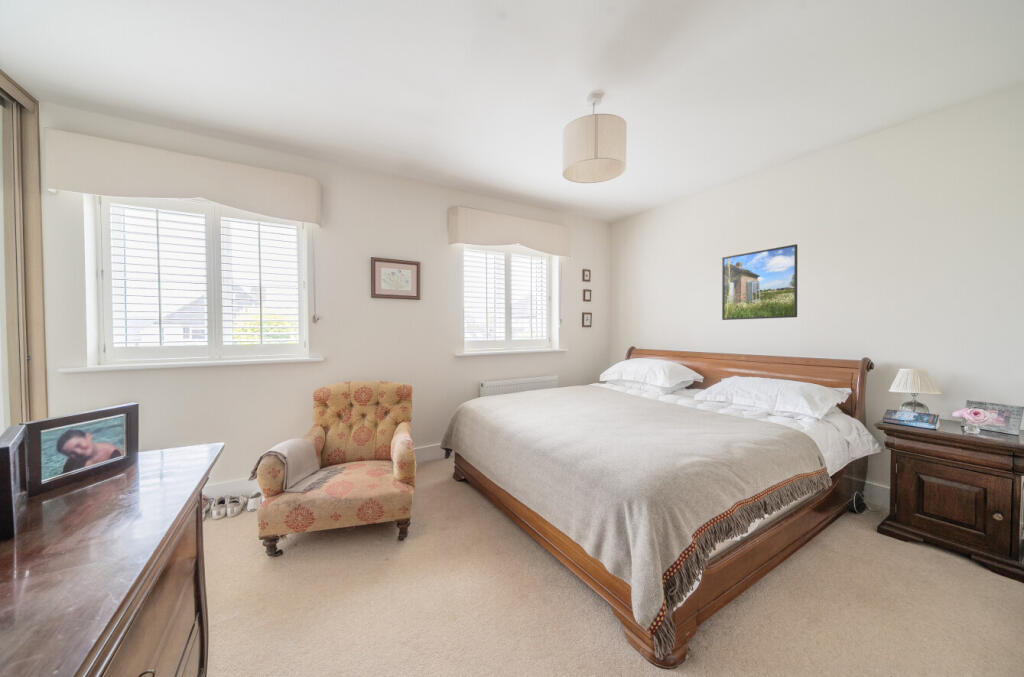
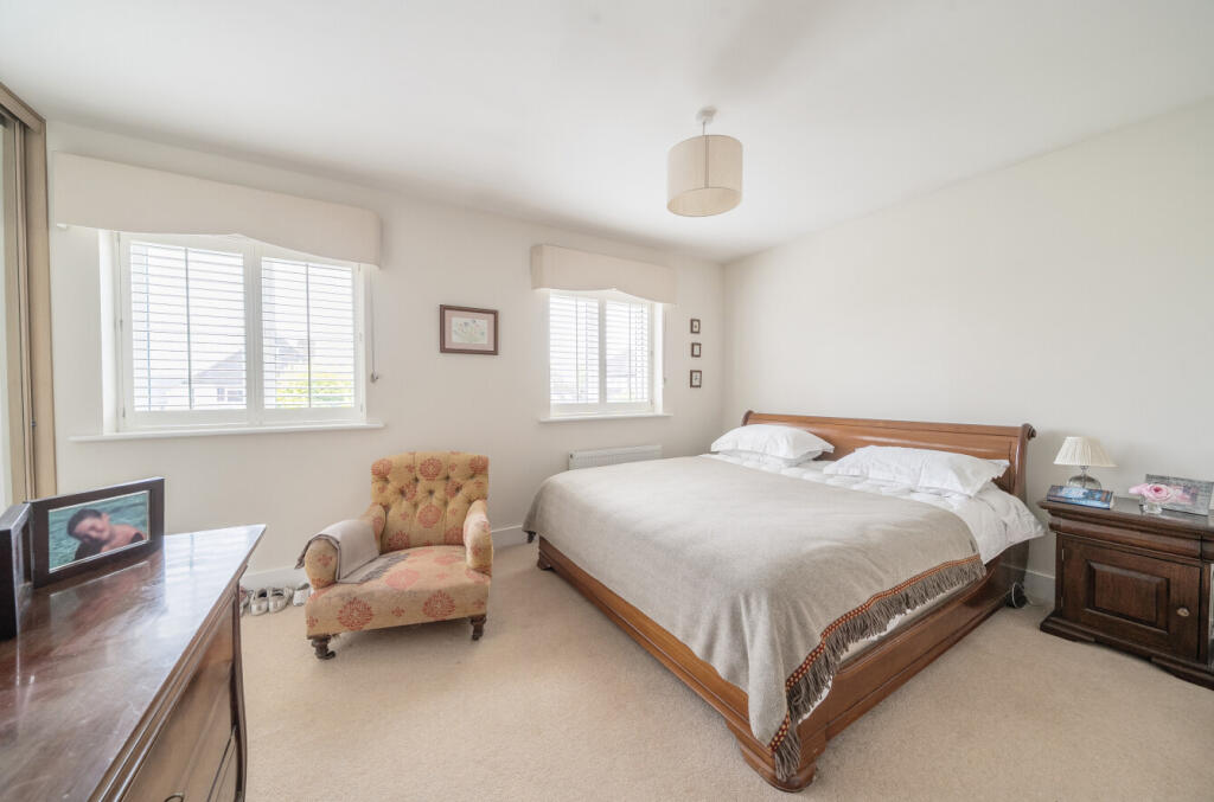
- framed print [721,243,798,321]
